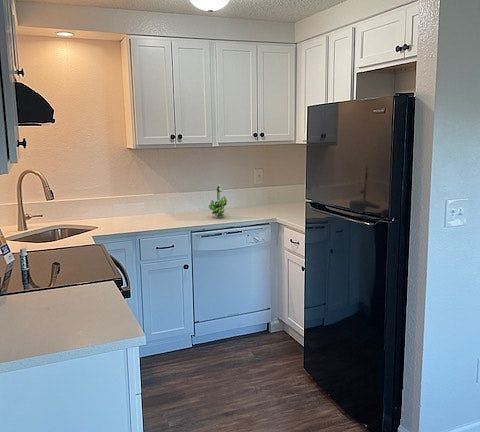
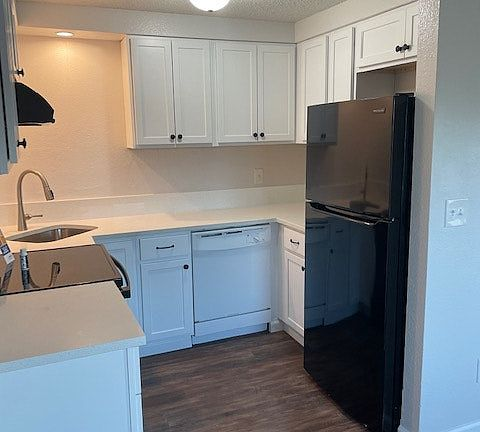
- banana bunch [208,183,228,218]
